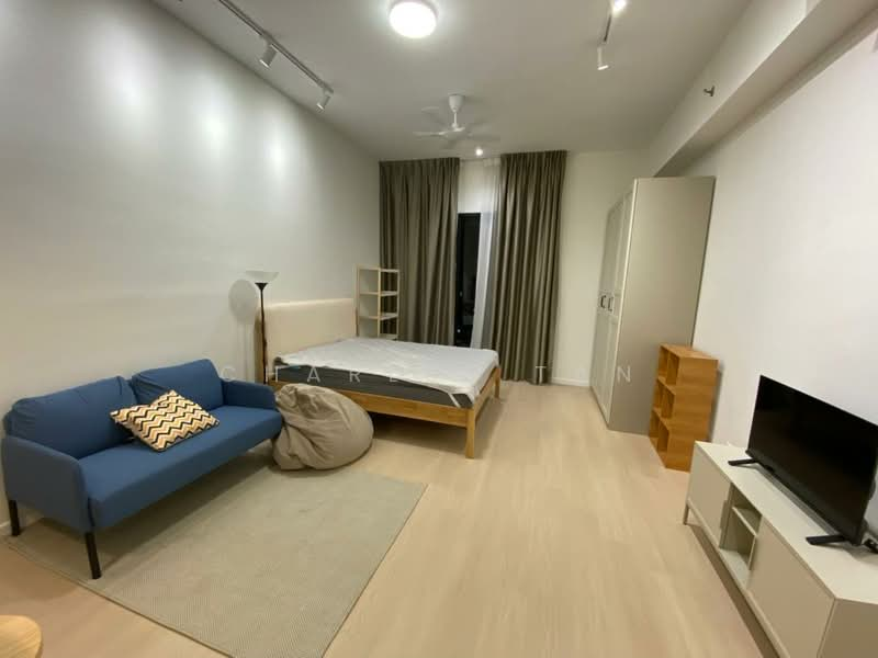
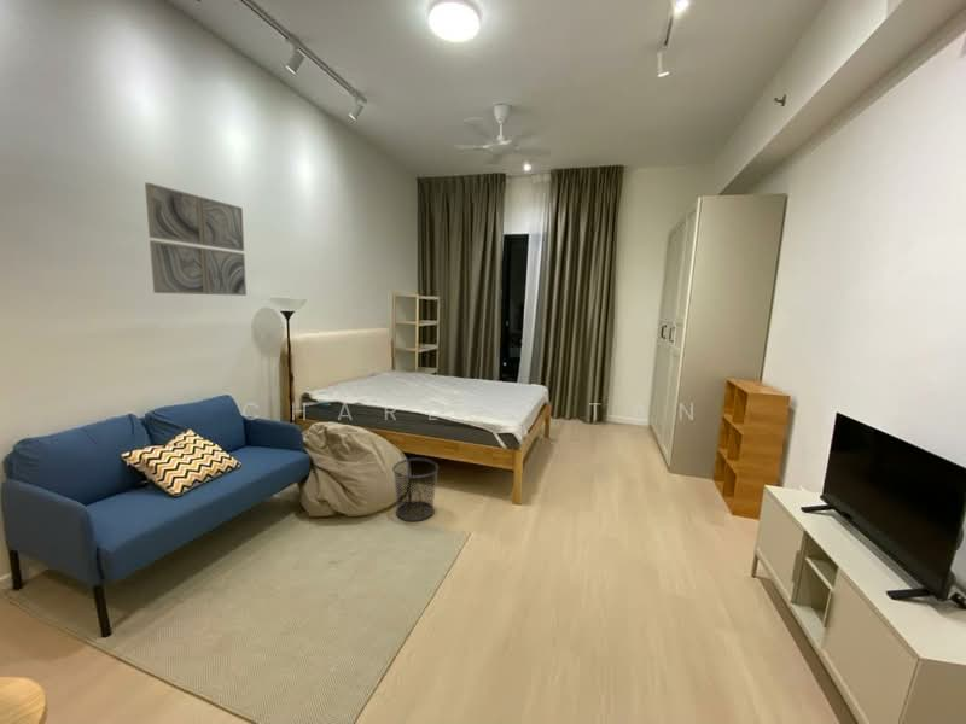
+ waste bin [391,457,440,522]
+ wall art [144,182,248,297]
